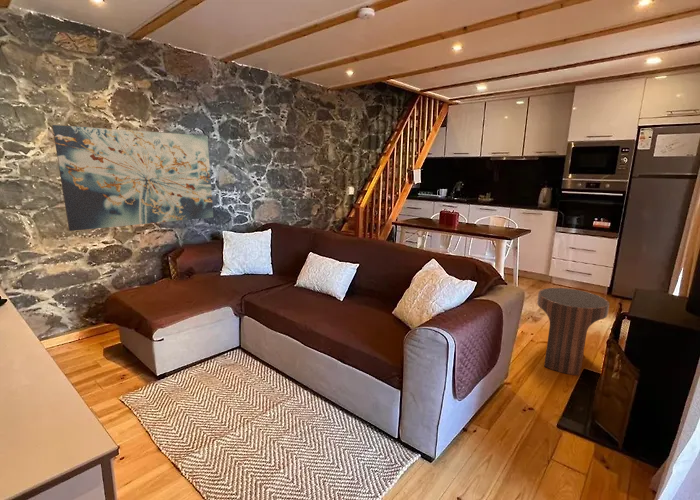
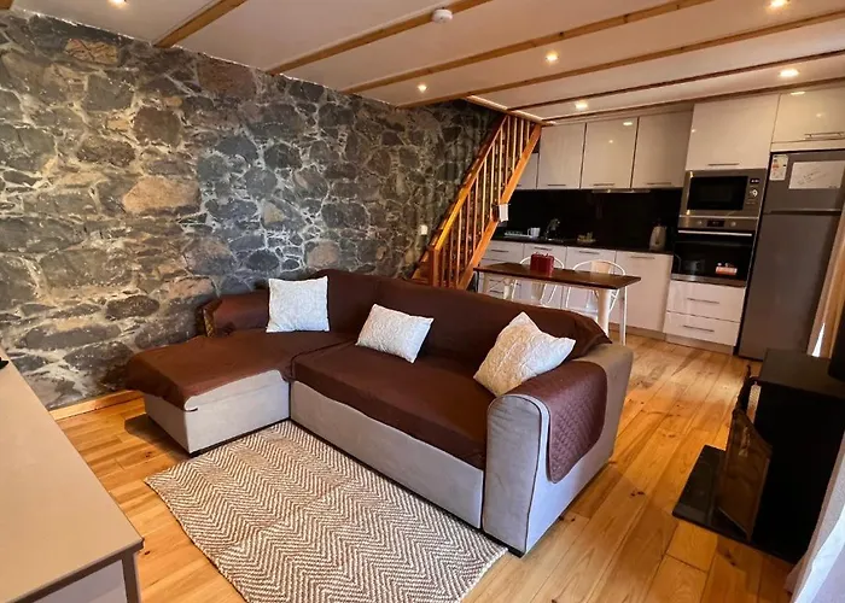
- wall art [51,124,214,232]
- side table [536,287,610,376]
